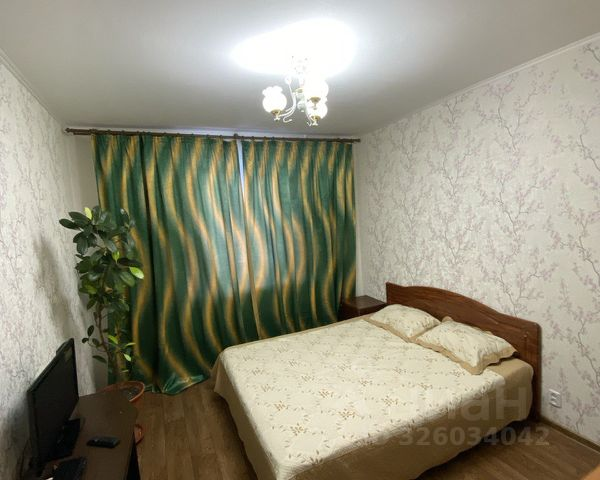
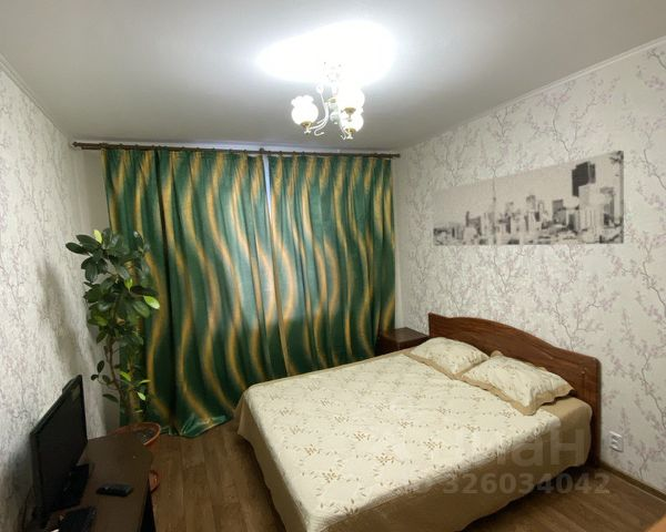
+ wall art [431,150,625,247]
